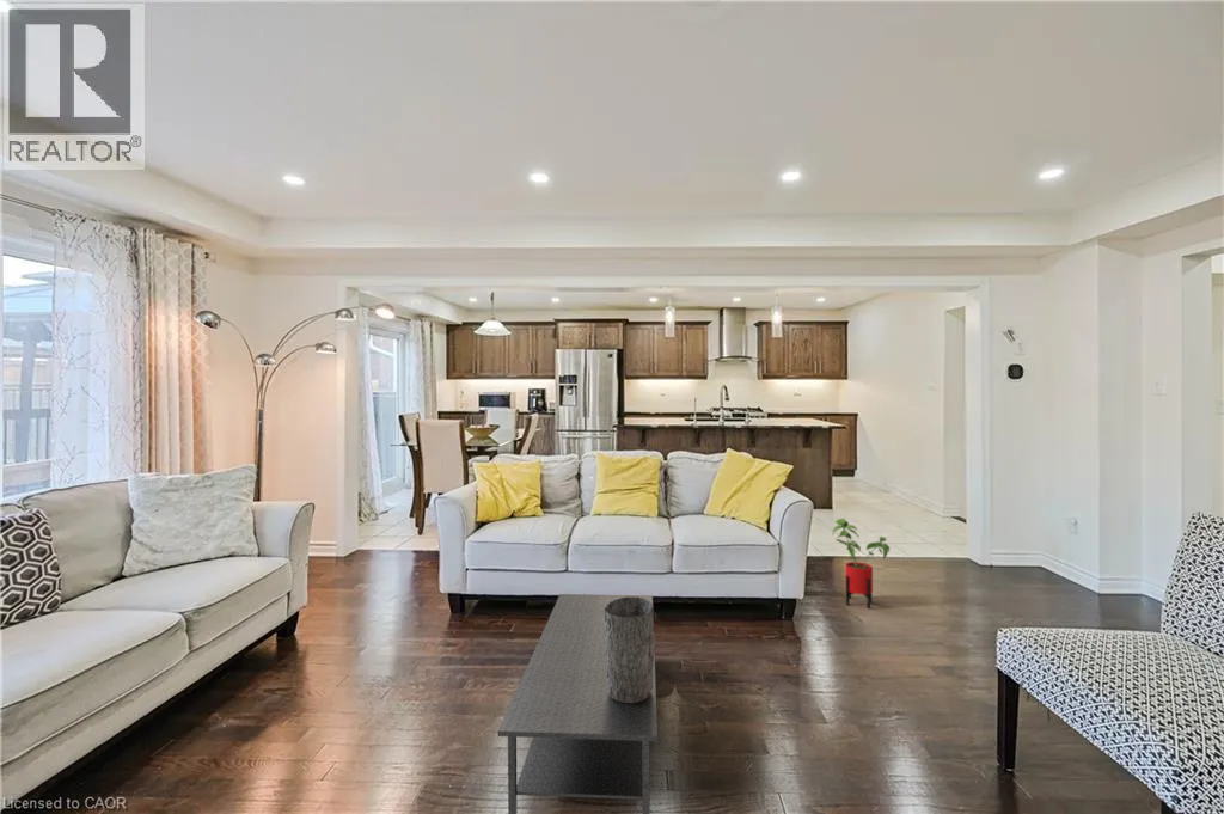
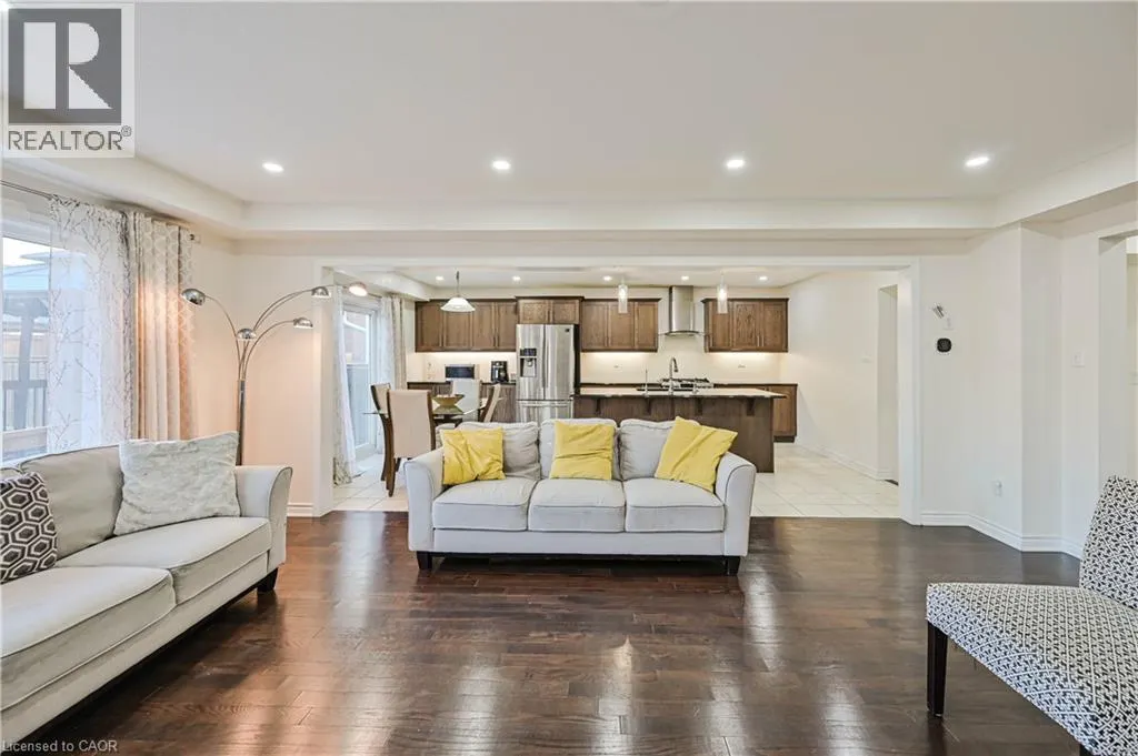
- house plant [831,518,891,610]
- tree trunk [605,596,656,703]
- coffee table [497,593,659,814]
